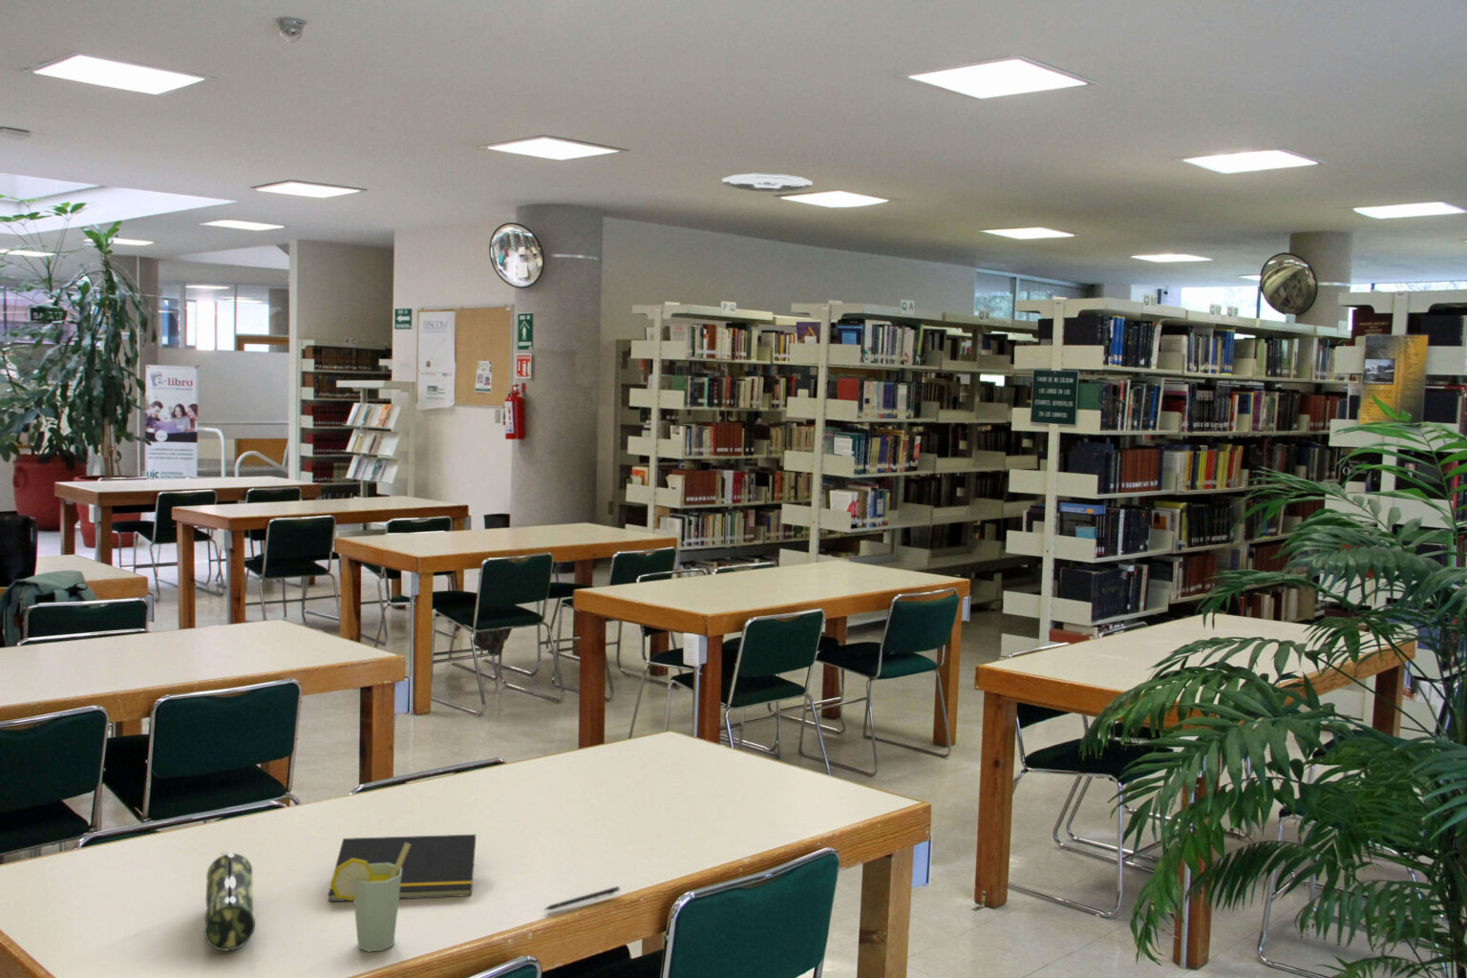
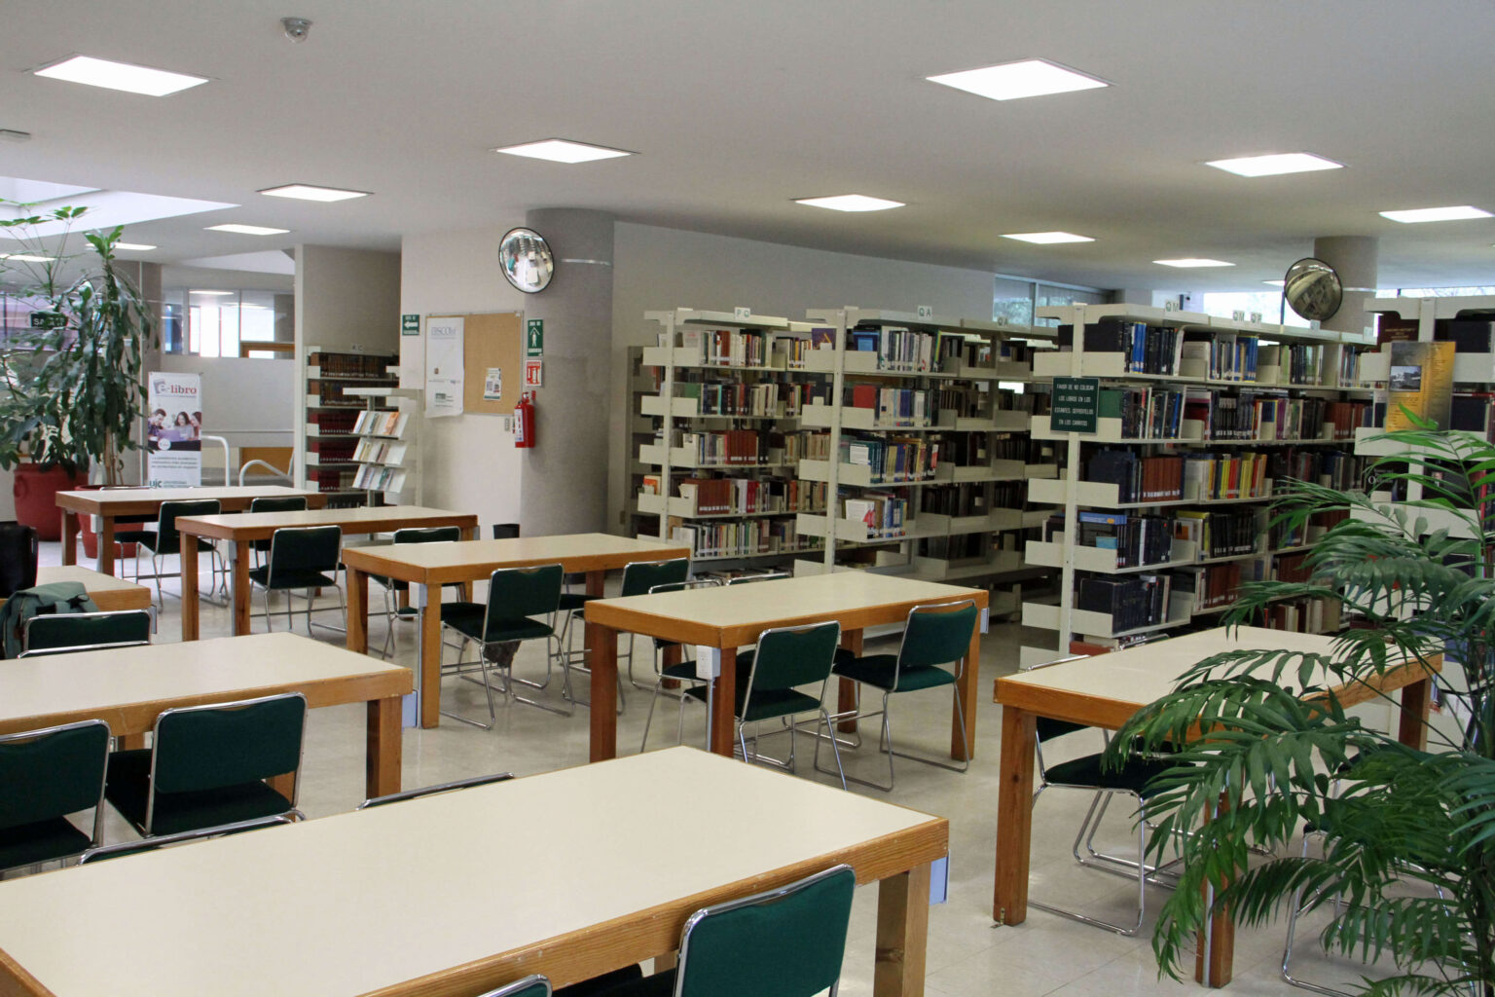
- pen [545,885,621,911]
- cup [330,844,410,952]
- pencil case [203,851,257,952]
- ceiling vent [721,172,814,193]
- notepad [326,834,477,903]
